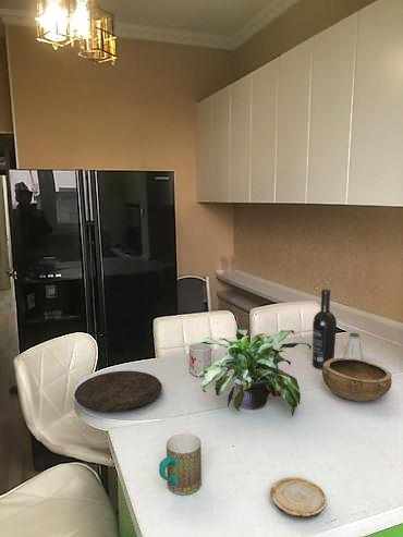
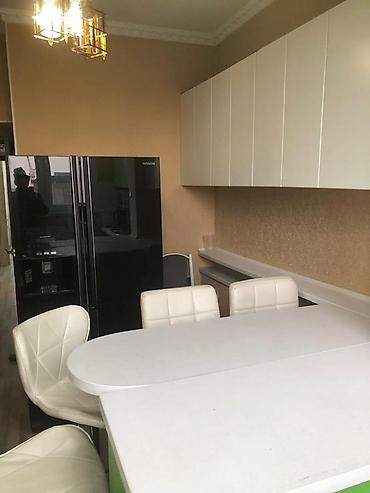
- mug [187,342,212,377]
- bowl [321,357,393,403]
- potted plant [197,328,313,418]
- plate [73,369,163,412]
- wood slice [269,476,328,520]
- saltshaker [343,332,364,361]
- wine bottle [312,289,338,370]
- mug [158,432,203,496]
